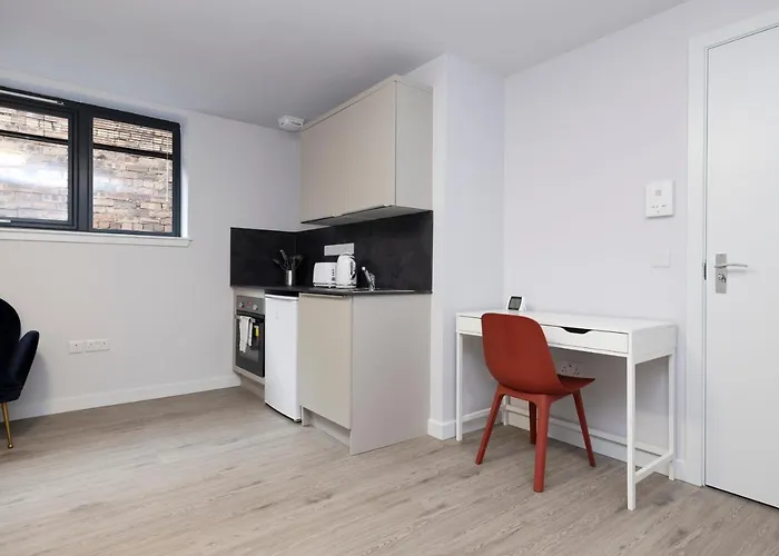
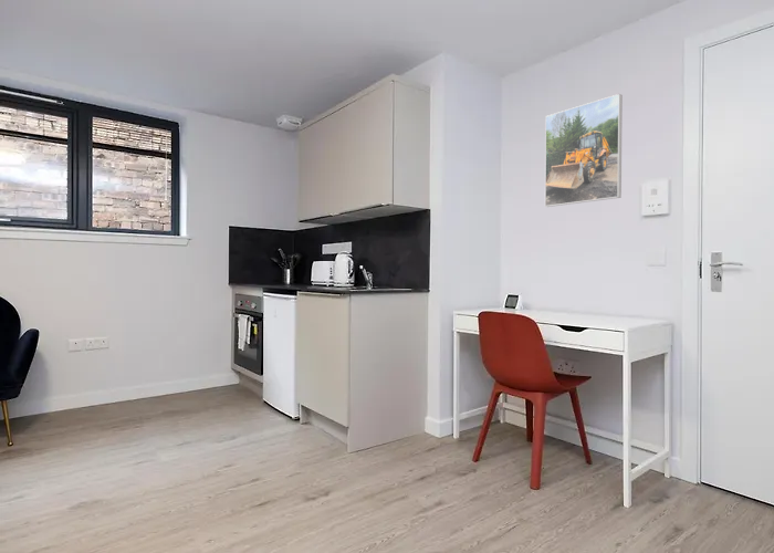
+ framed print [544,93,624,208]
